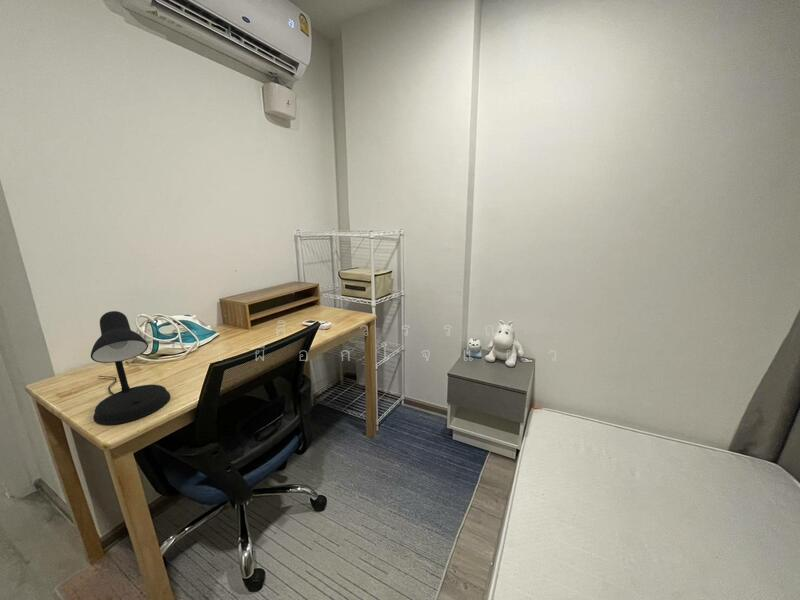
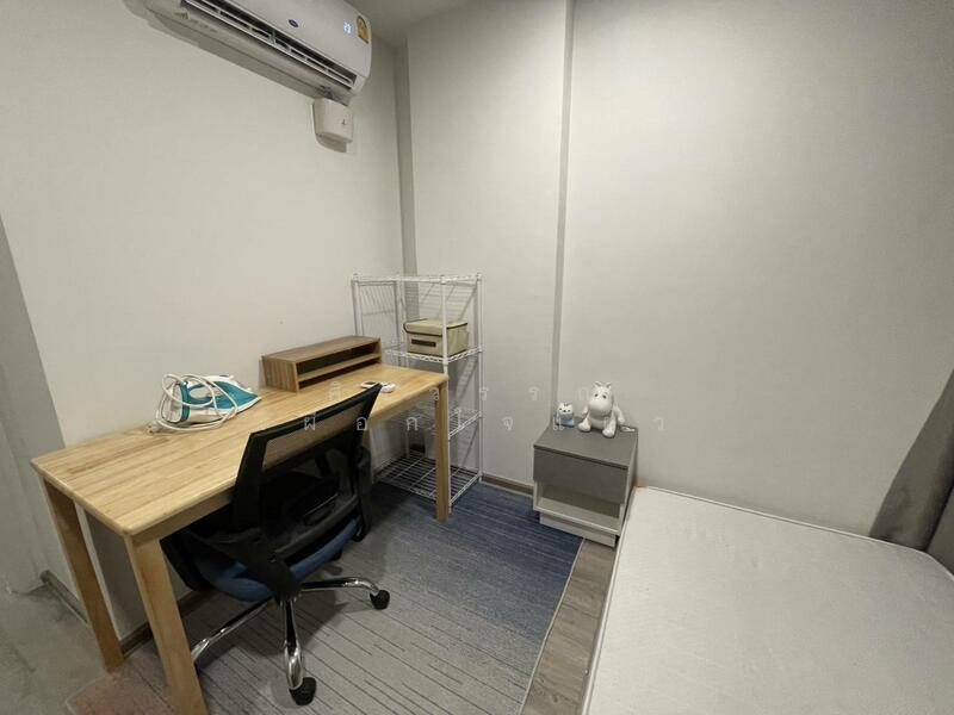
- desk lamp [90,310,171,426]
